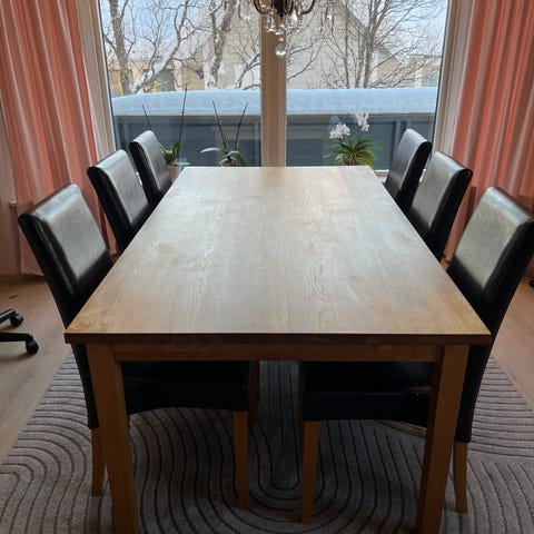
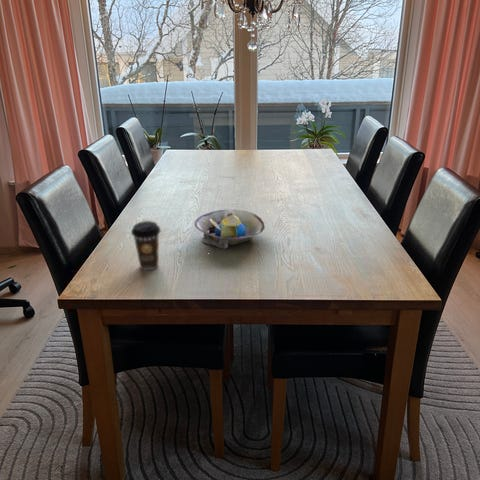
+ decorative bowl [194,208,266,250]
+ coffee cup [130,220,162,271]
